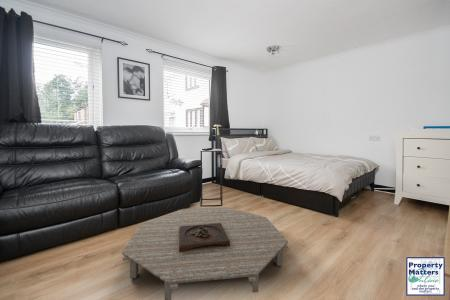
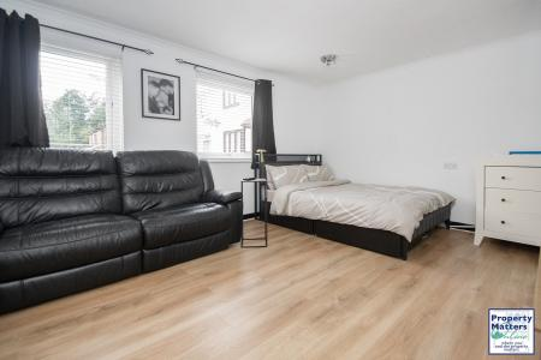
- wooden tray [179,223,230,252]
- coffee table [121,206,289,300]
